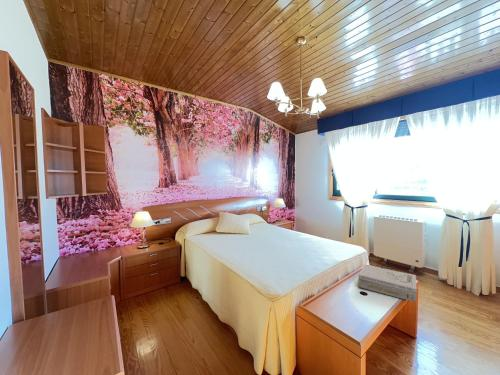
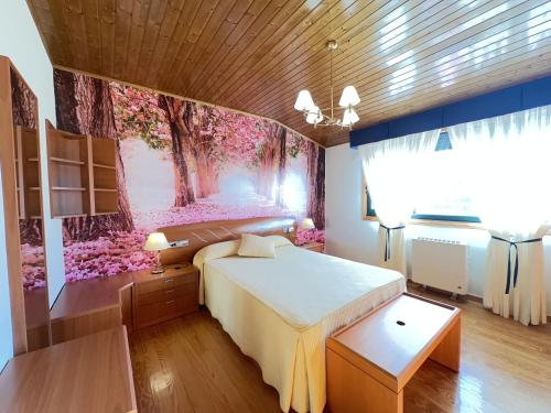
- books [357,264,418,303]
